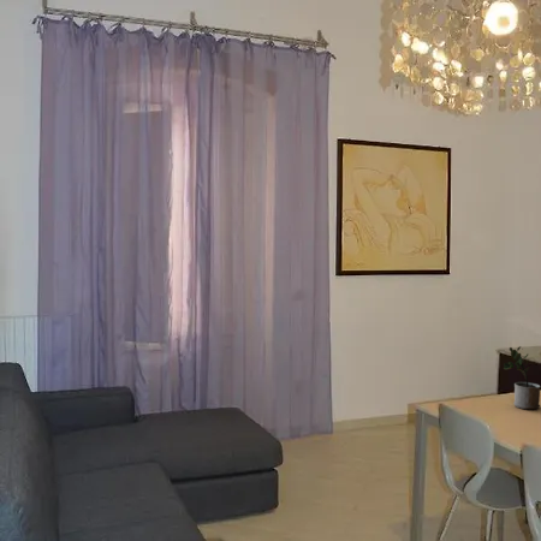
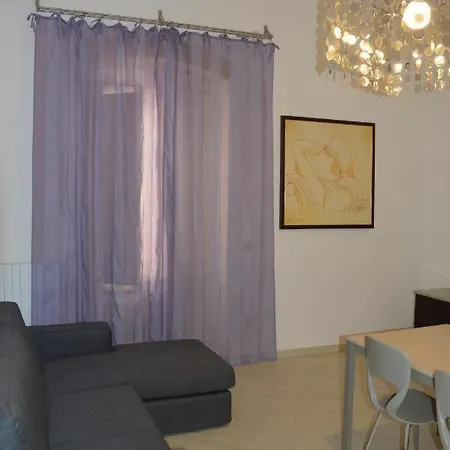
- potted plant [503,345,541,410]
